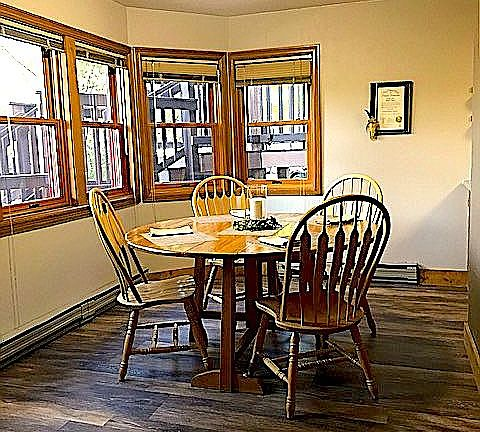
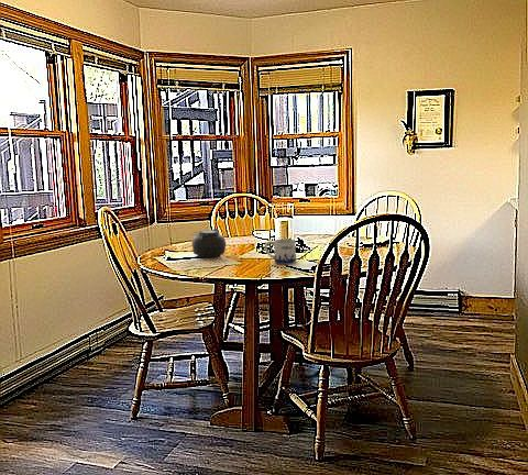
+ teapot [188,228,227,259]
+ mug [264,238,297,265]
